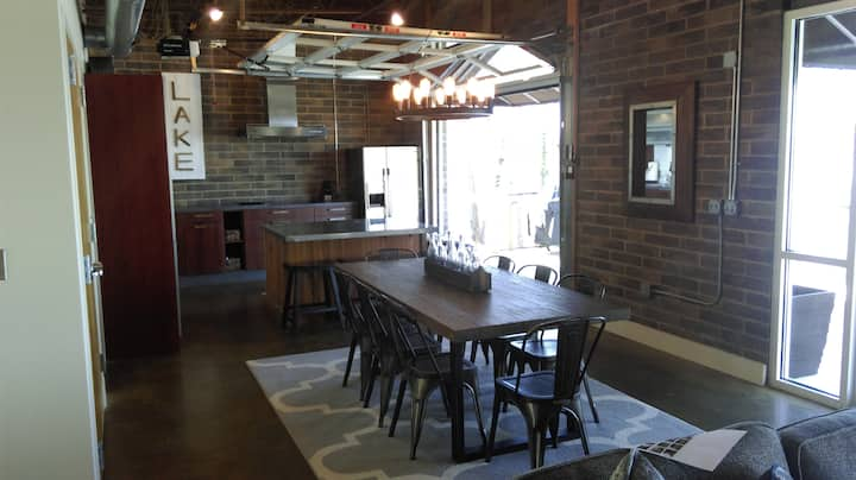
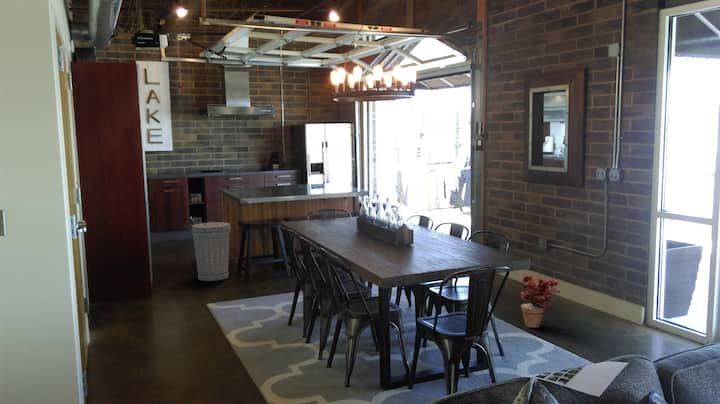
+ trash can [191,221,231,282]
+ potted plant [518,274,561,329]
